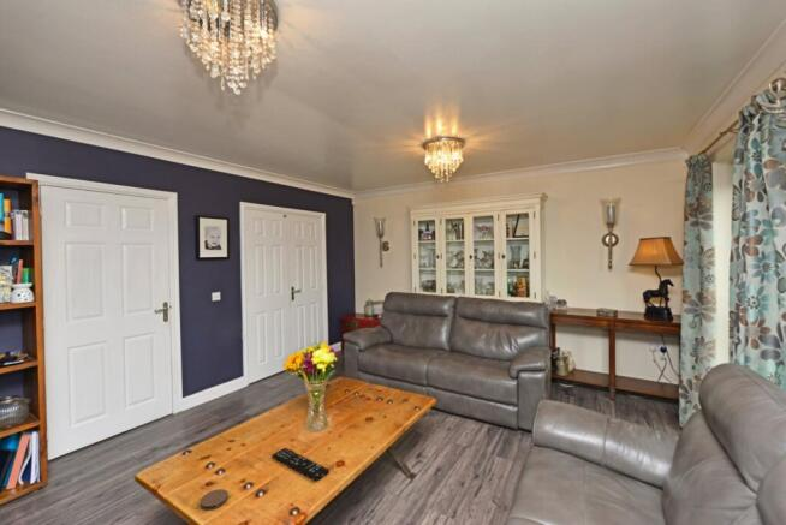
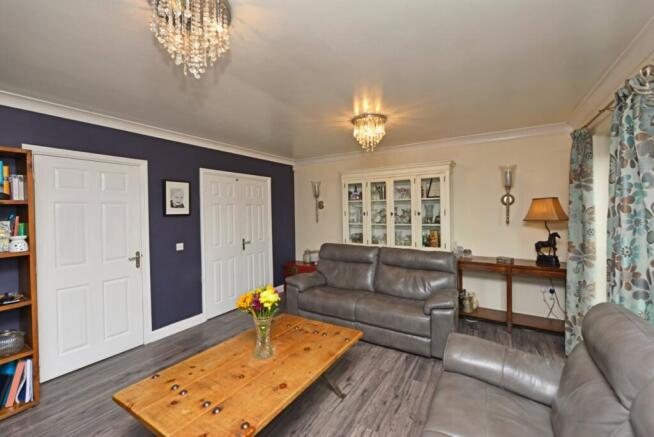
- remote control [270,447,331,483]
- coaster [200,488,230,511]
